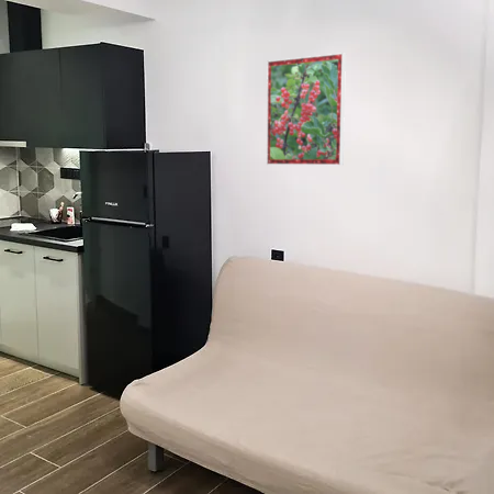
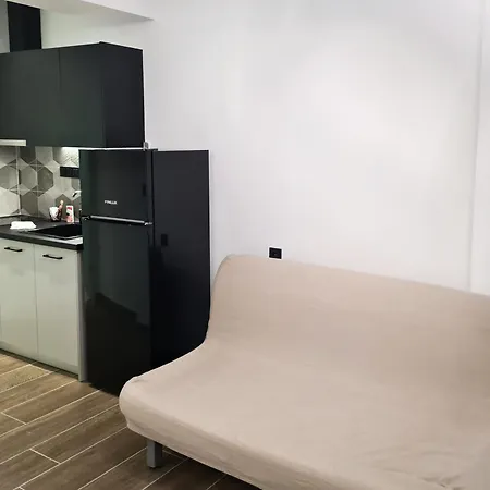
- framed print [266,52,347,166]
